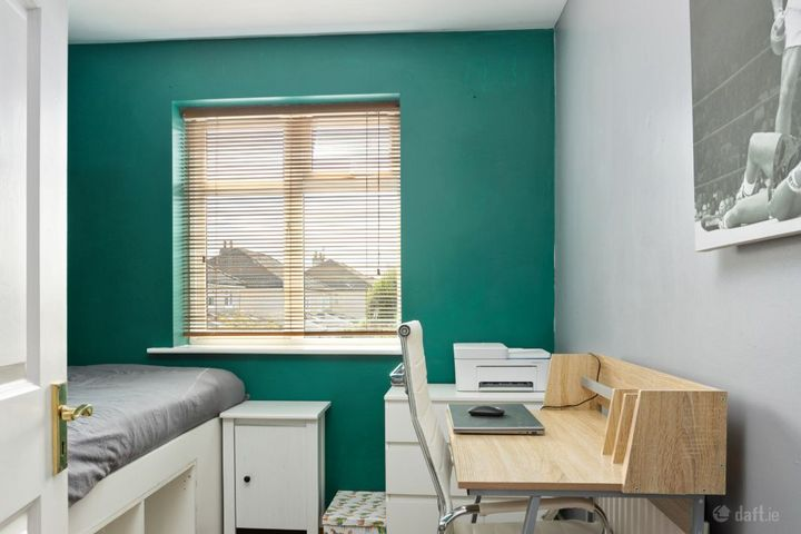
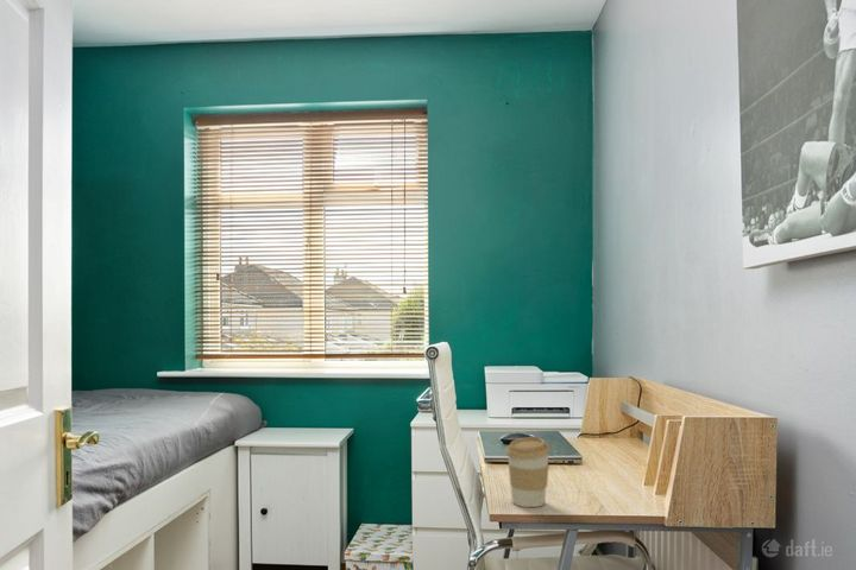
+ coffee cup [505,436,552,508]
